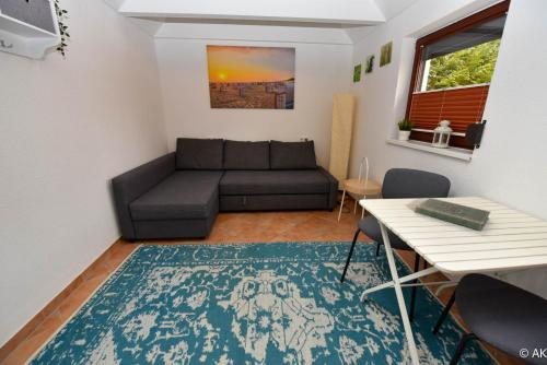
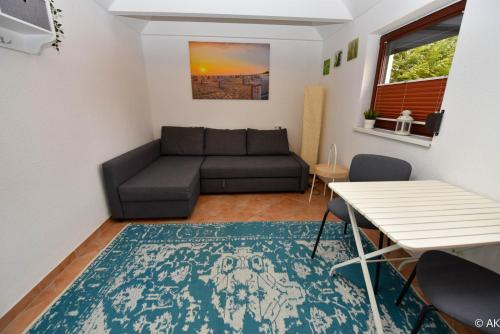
- book [415,197,491,232]
